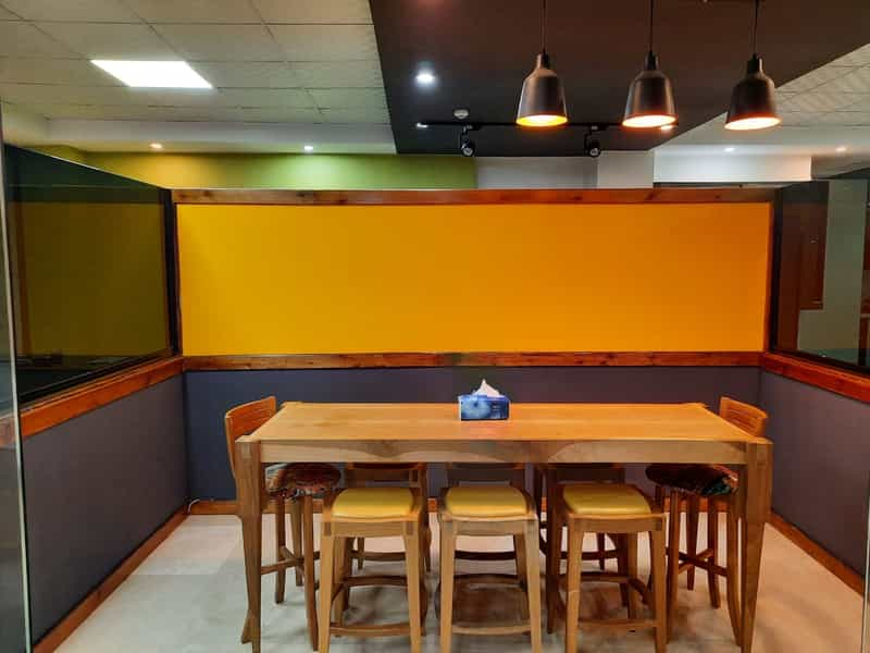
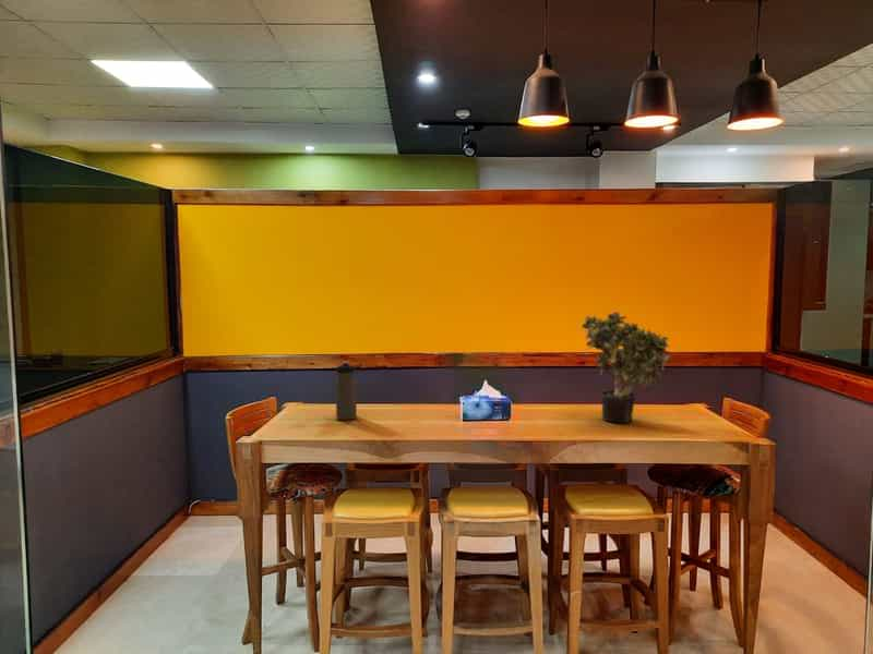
+ potted plant [578,311,673,424]
+ water bottle [335,361,358,421]
